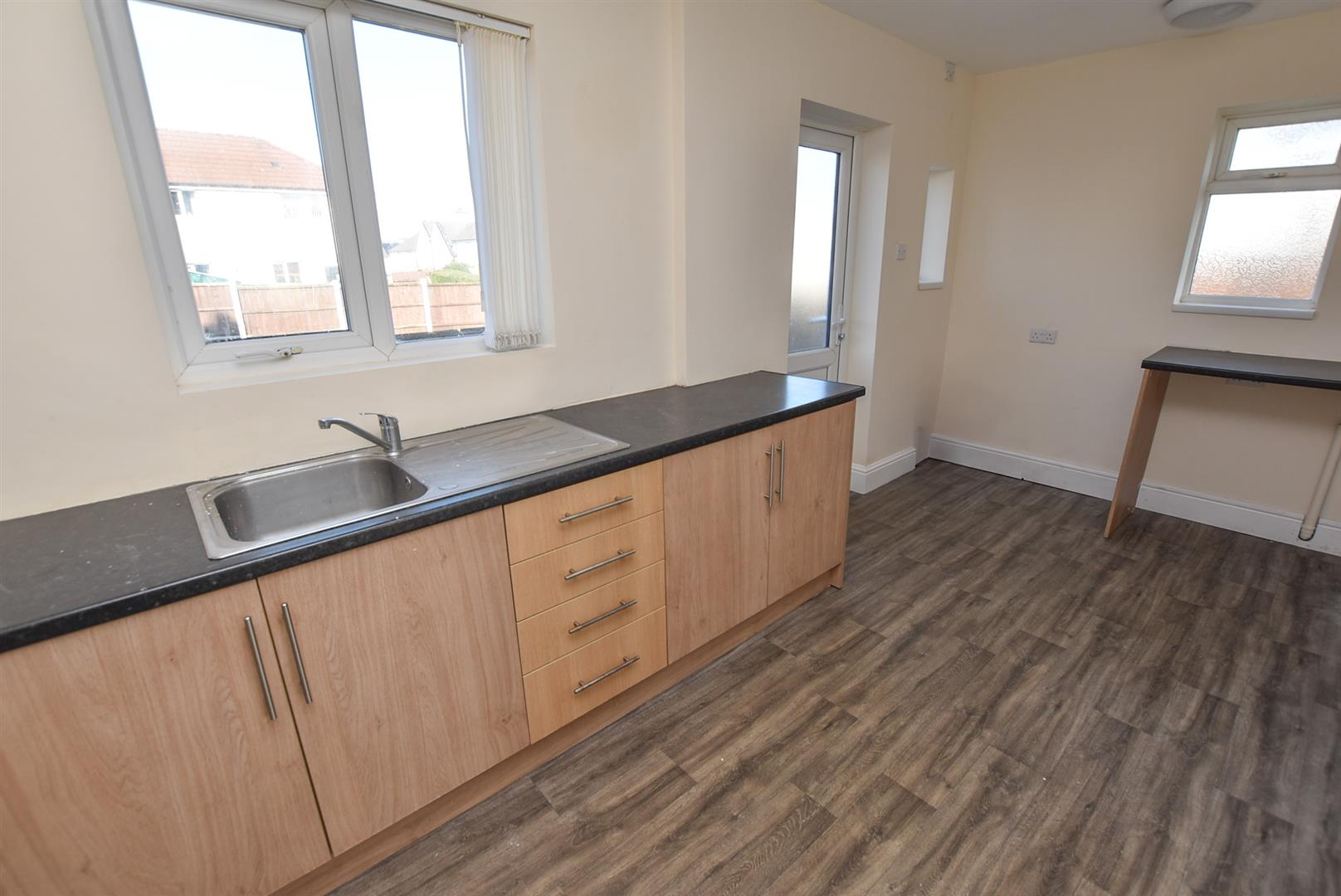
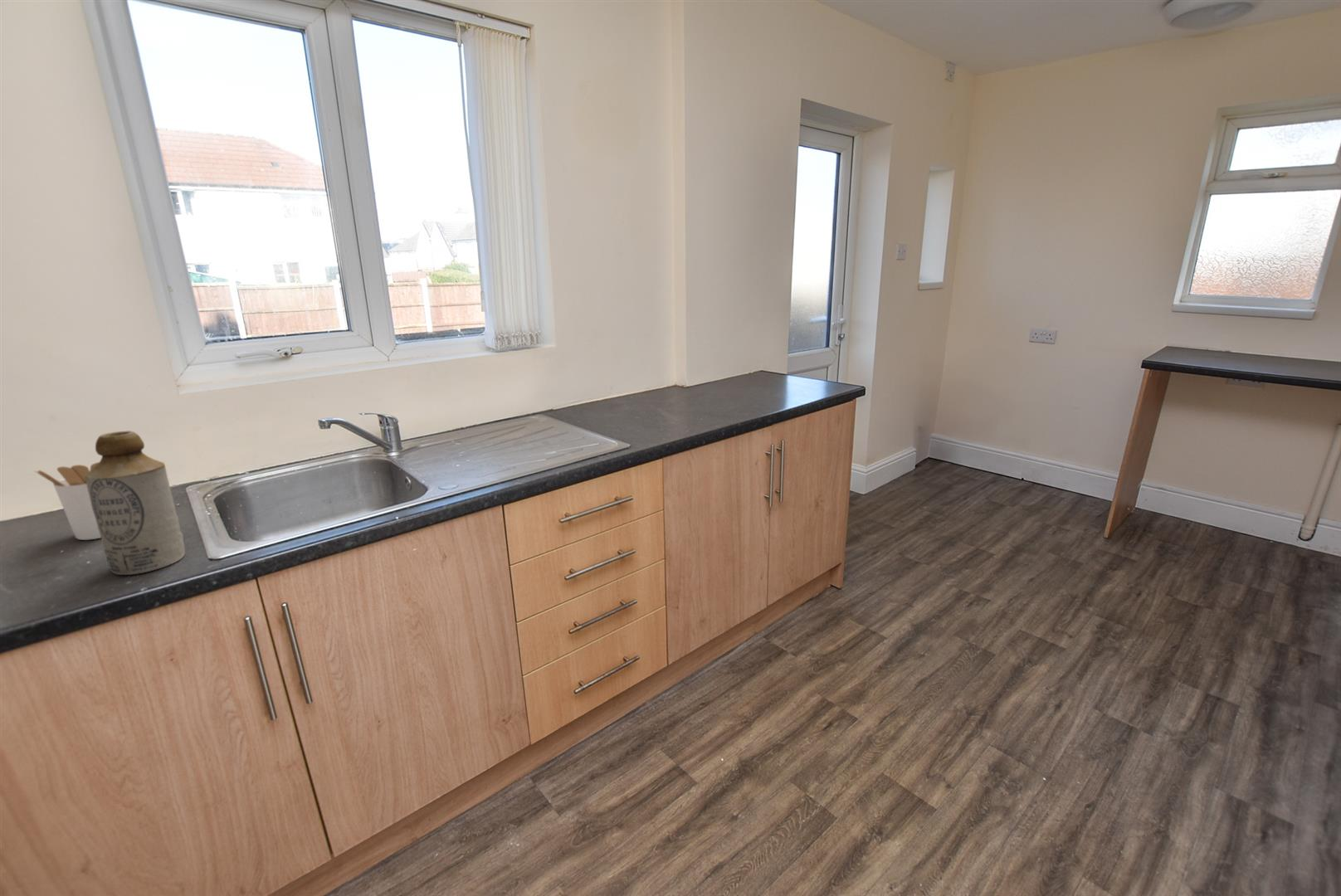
+ bottle [85,430,186,576]
+ utensil holder [34,461,101,541]
